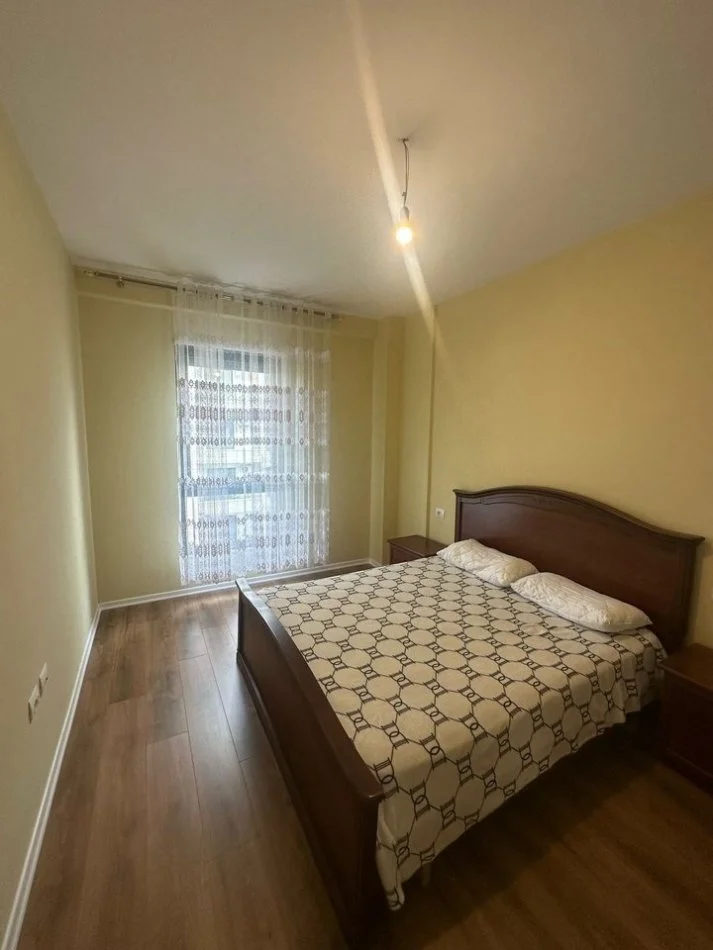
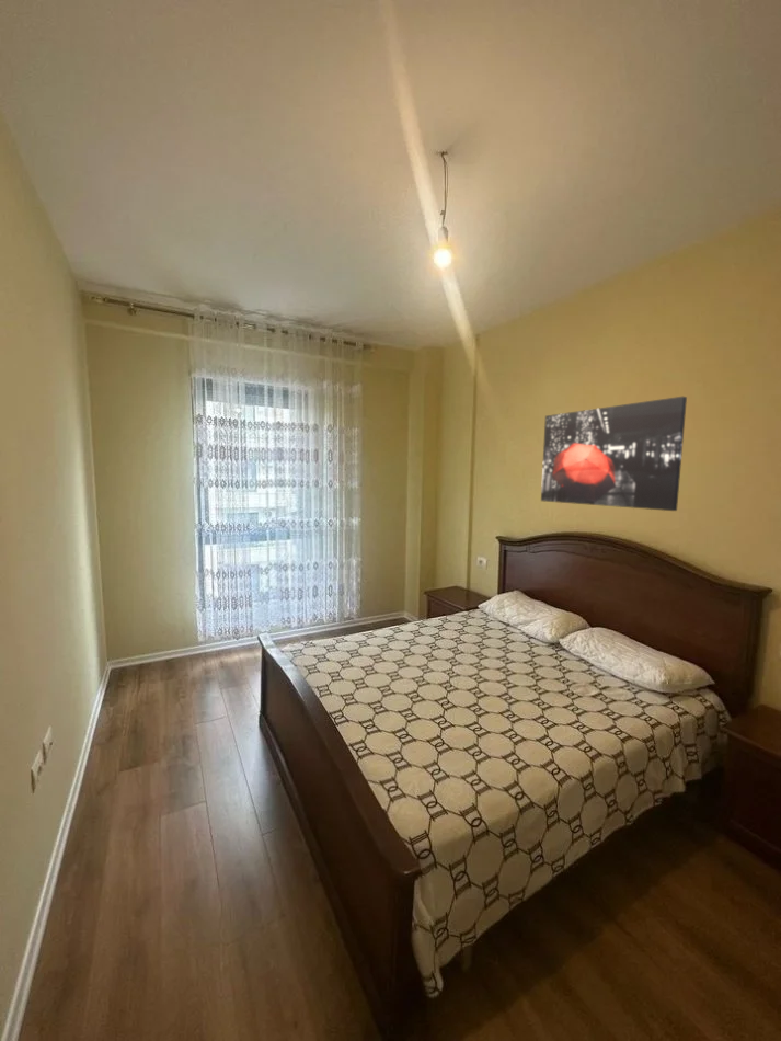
+ wall art [540,396,688,512]
